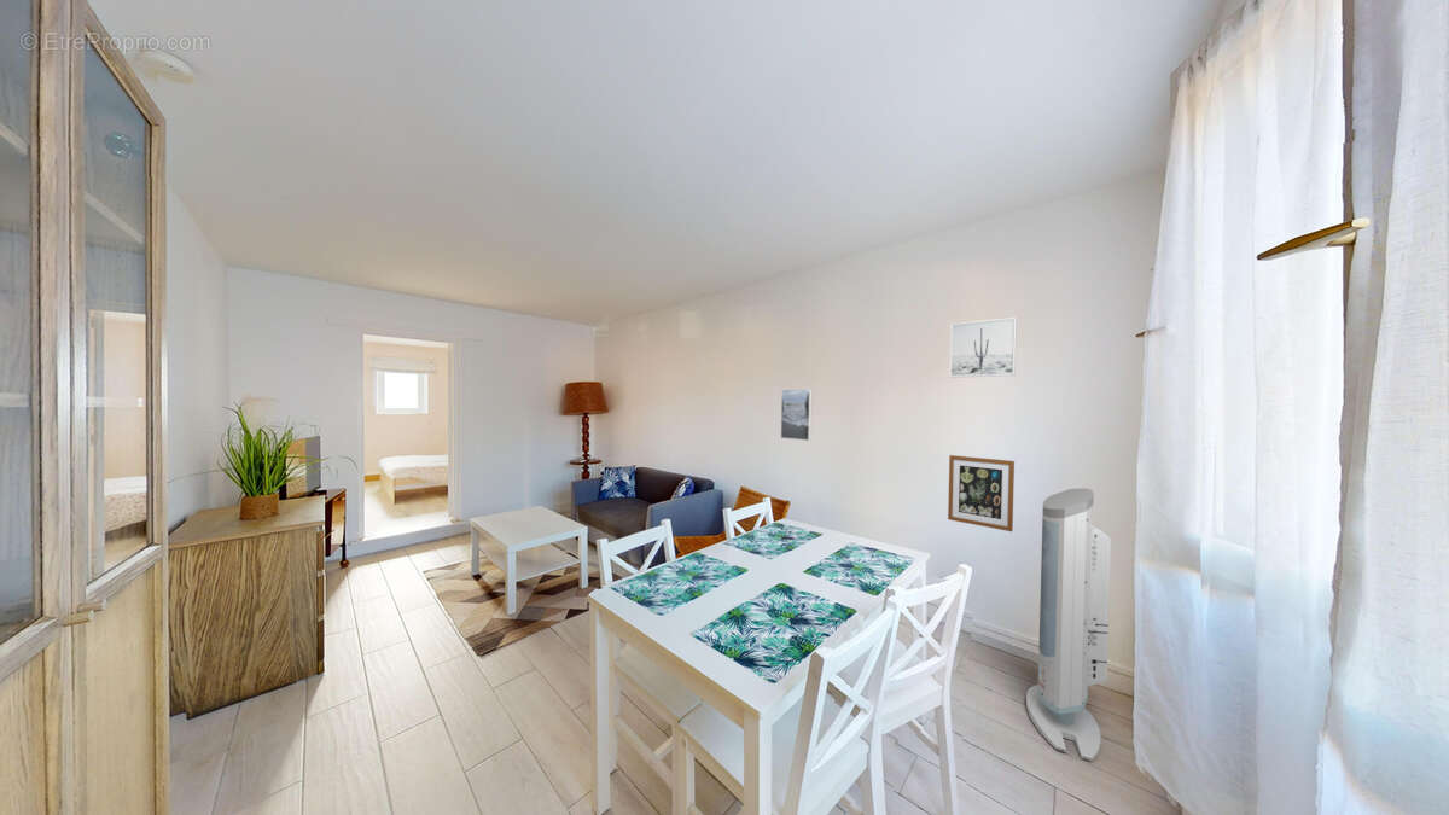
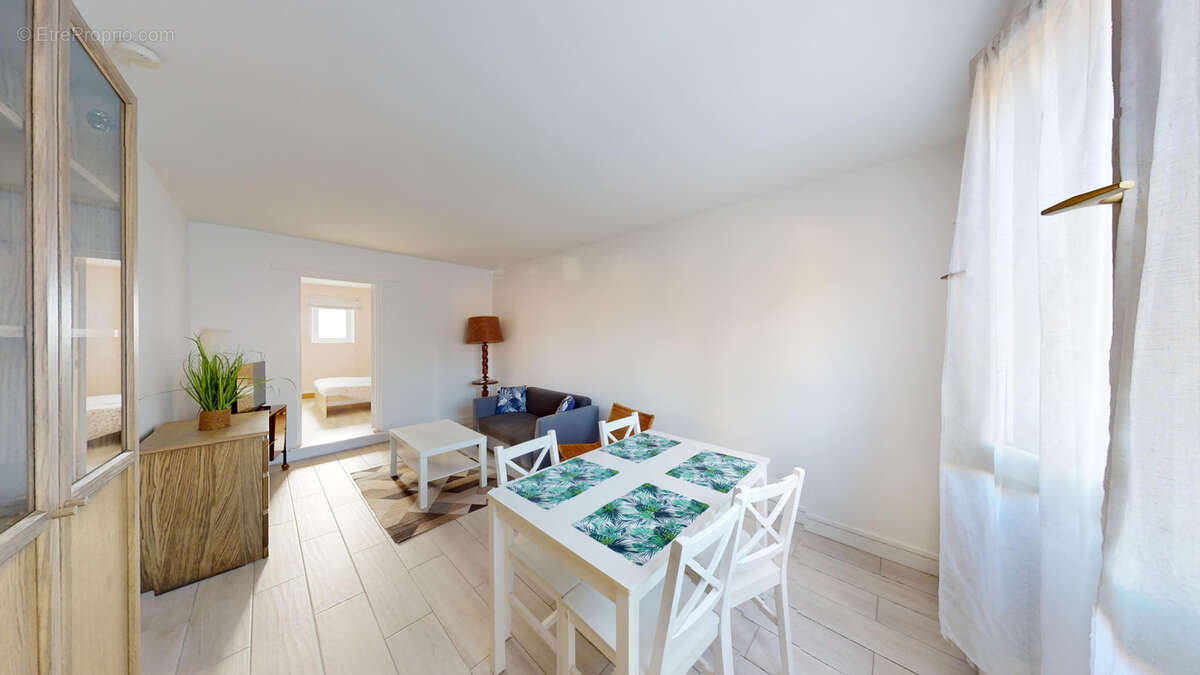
- air purifier [1025,488,1112,762]
- wall art [947,454,1016,532]
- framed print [780,388,814,442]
- wall art [949,316,1018,379]
